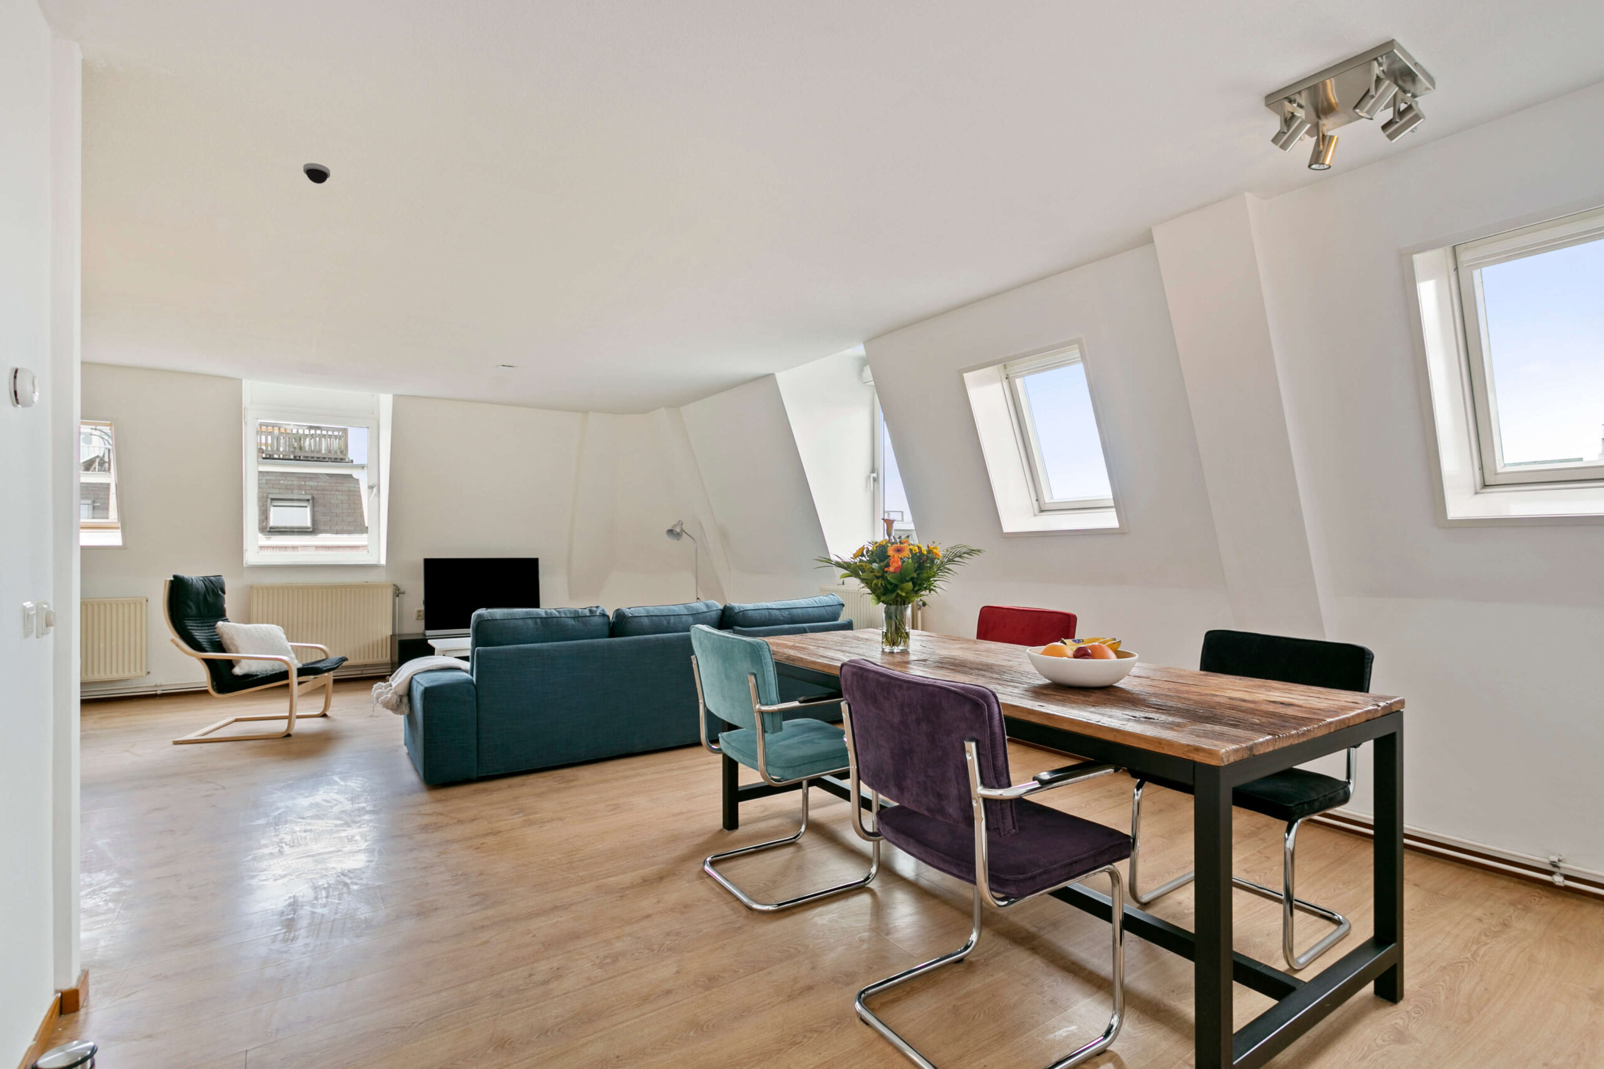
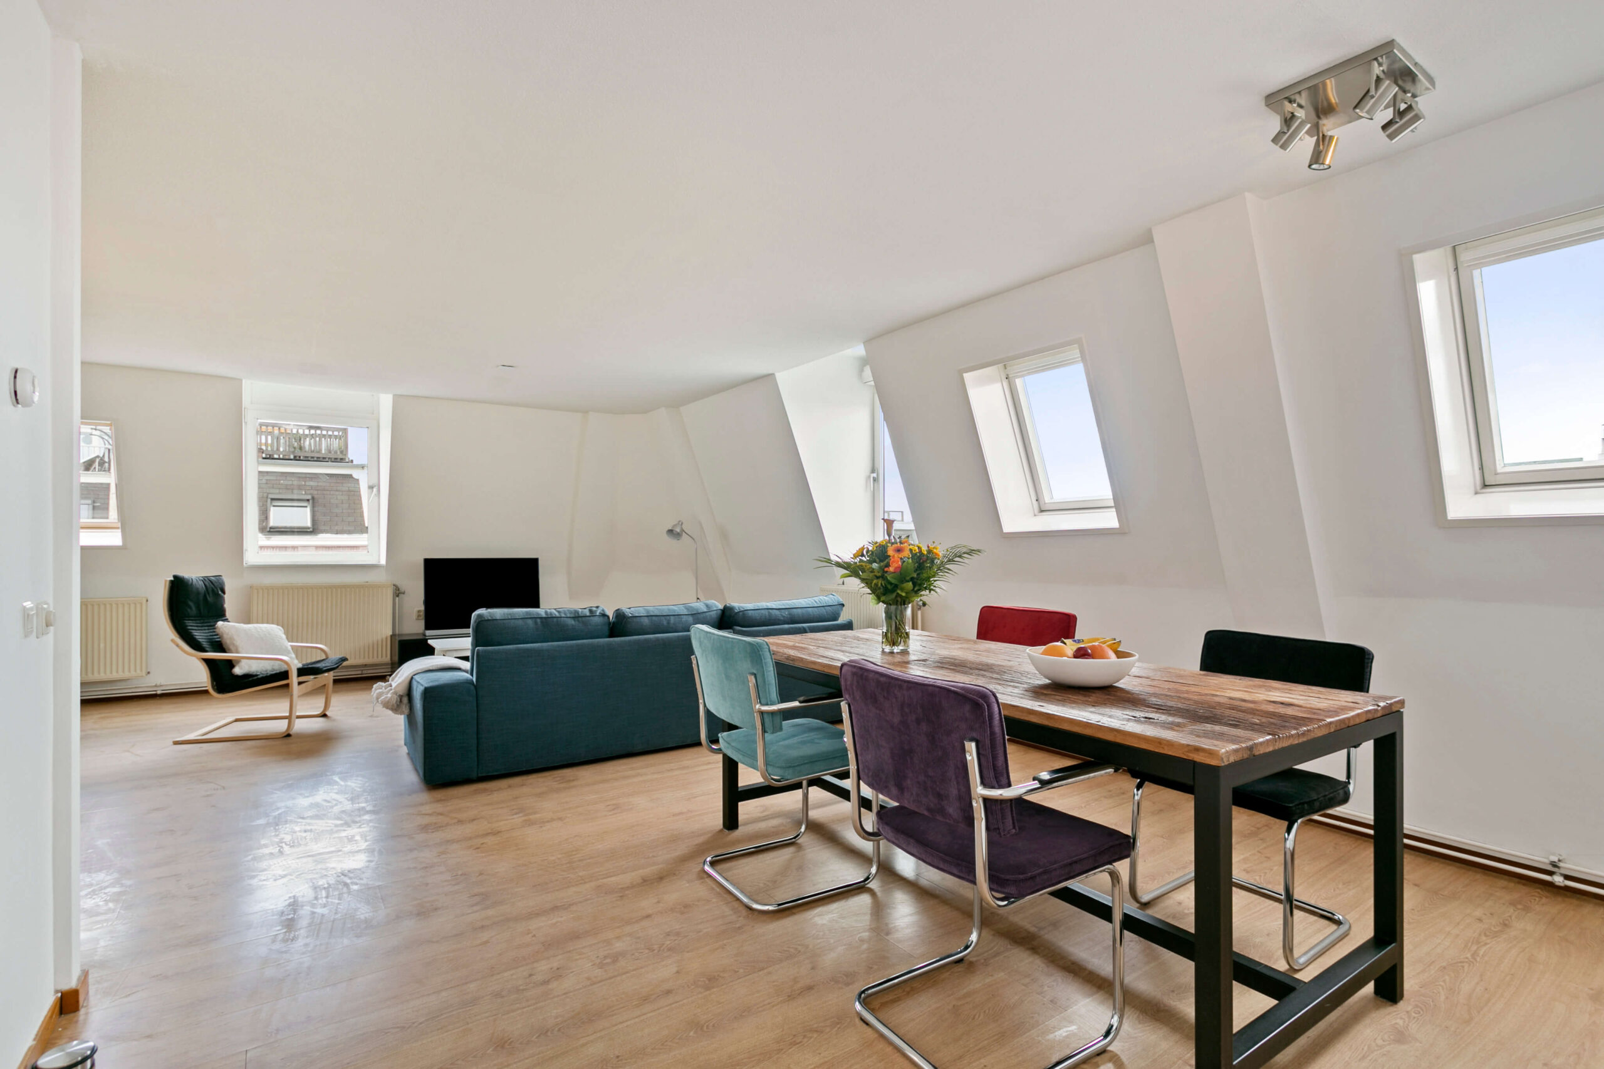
- dome security camera [303,162,331,184]
